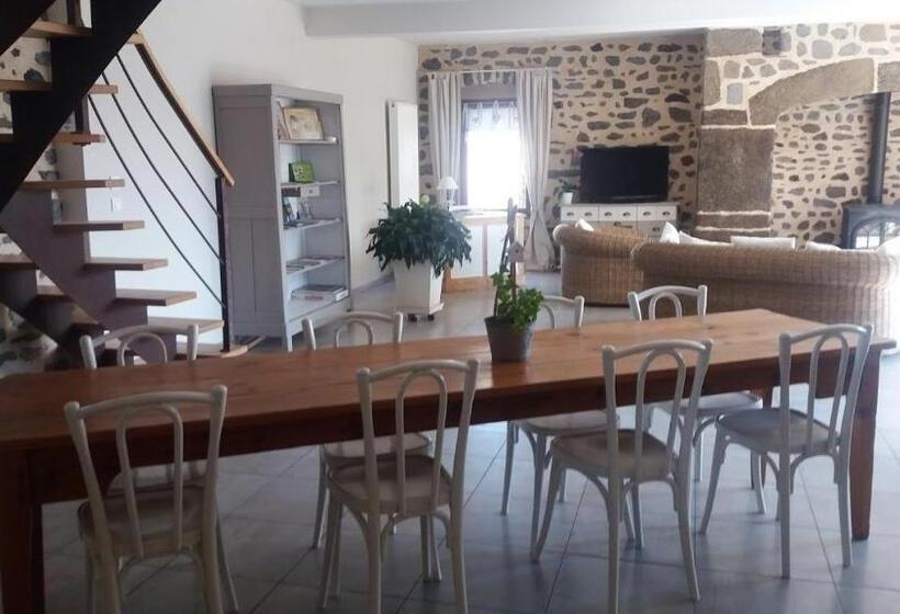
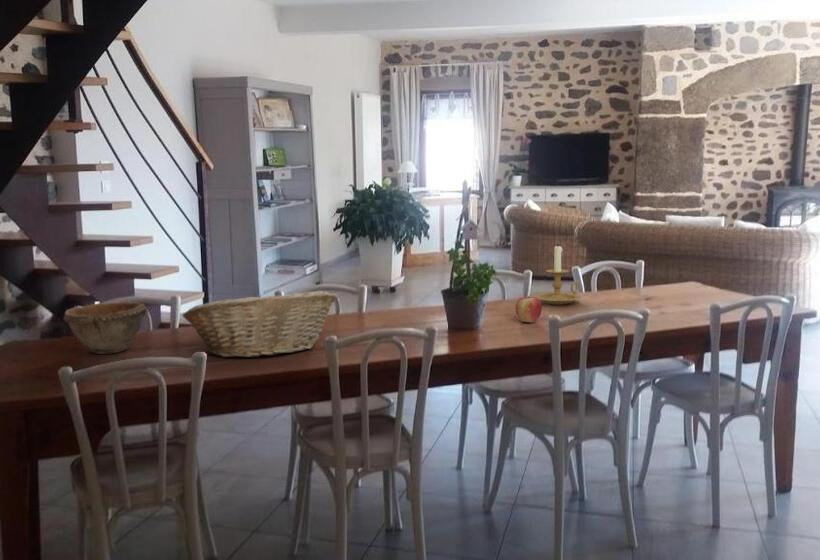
+ bowl [62,301,149,355]
+ fruit basket [182,290,337,358]
+ apple [515,295,543,324]
+ candle holder [532,243,582,305]
